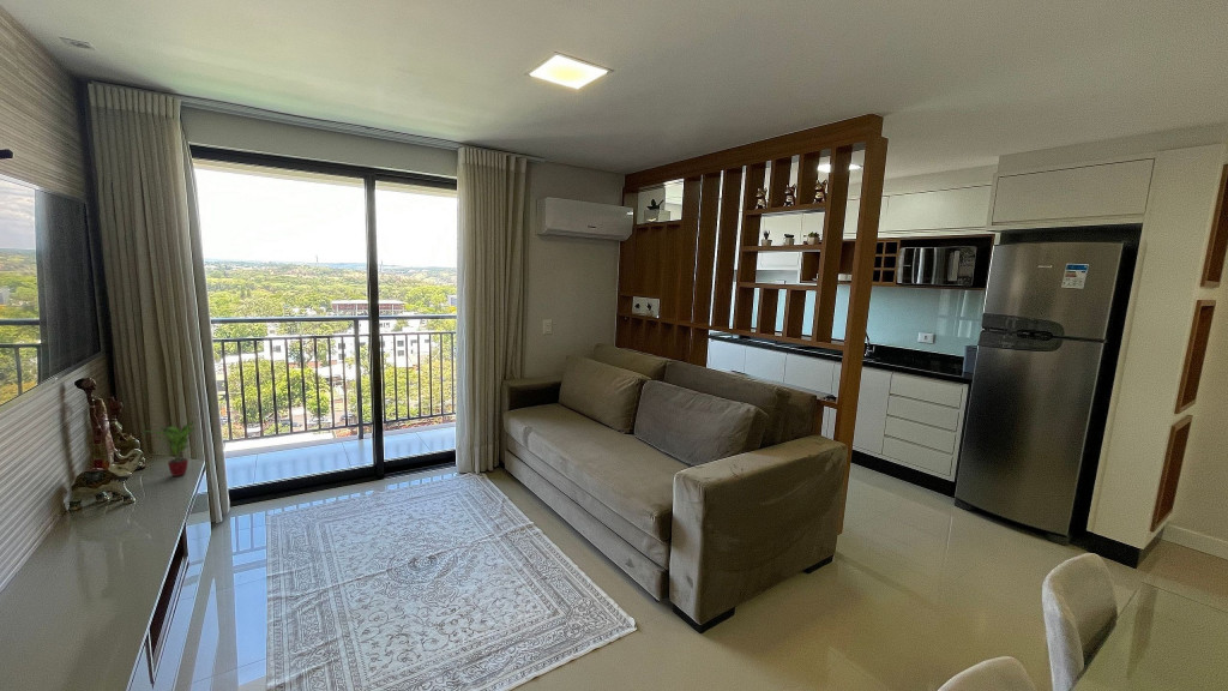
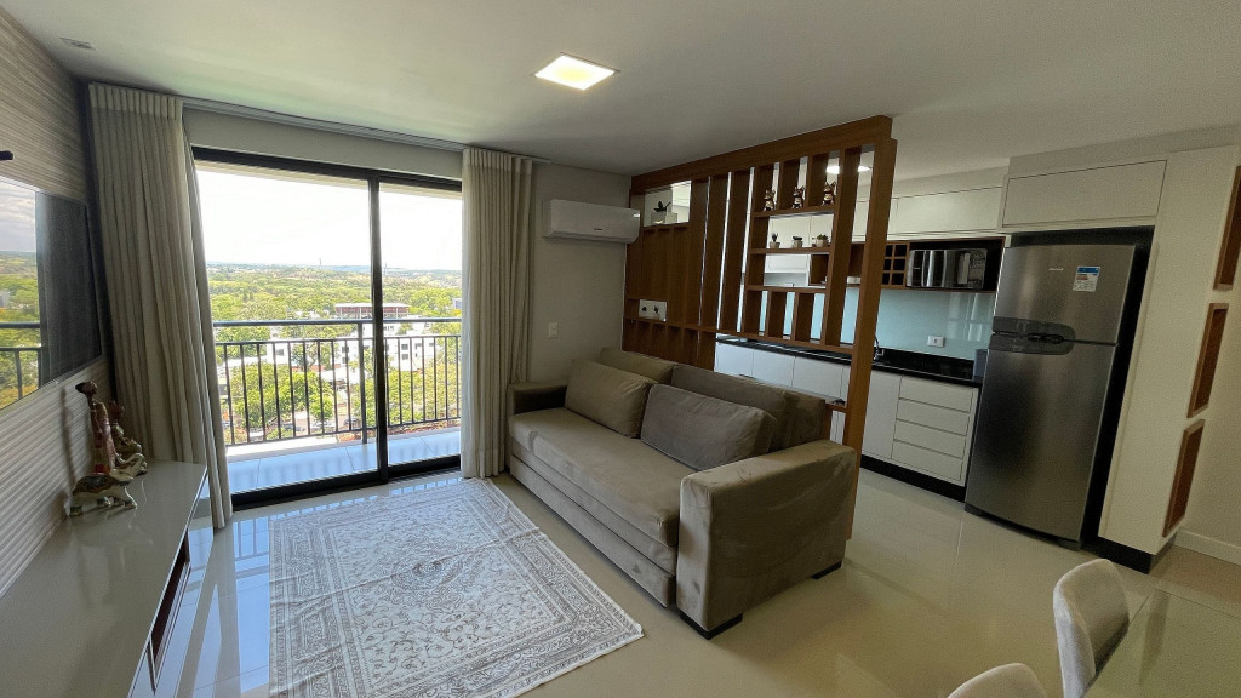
- potted plant [144,419,198,477]
